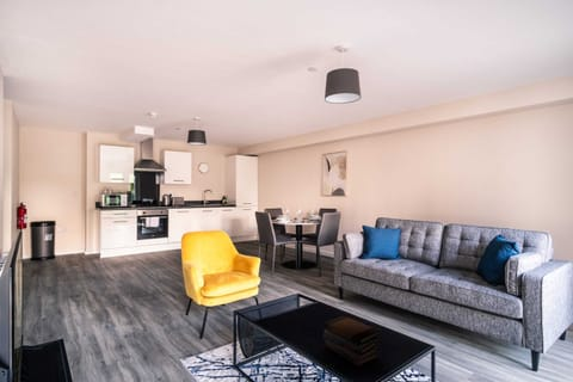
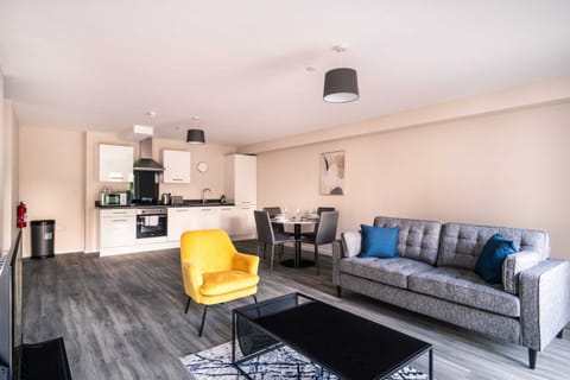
- book stack [322,314,381,368]
